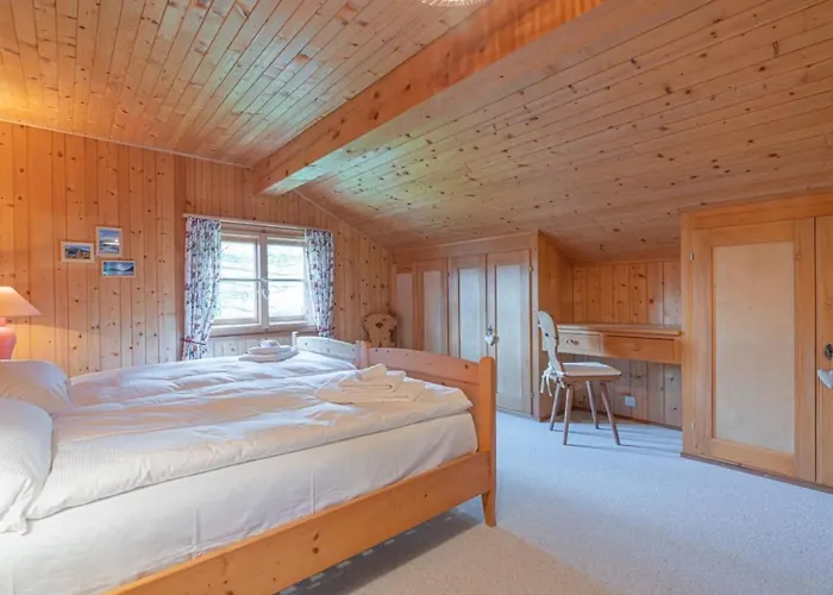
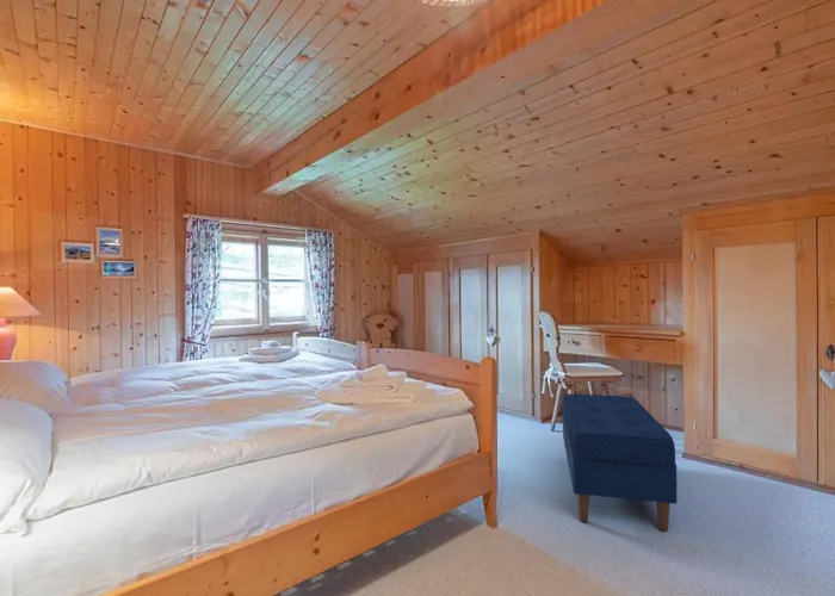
+ bench [562,392,678,533]
